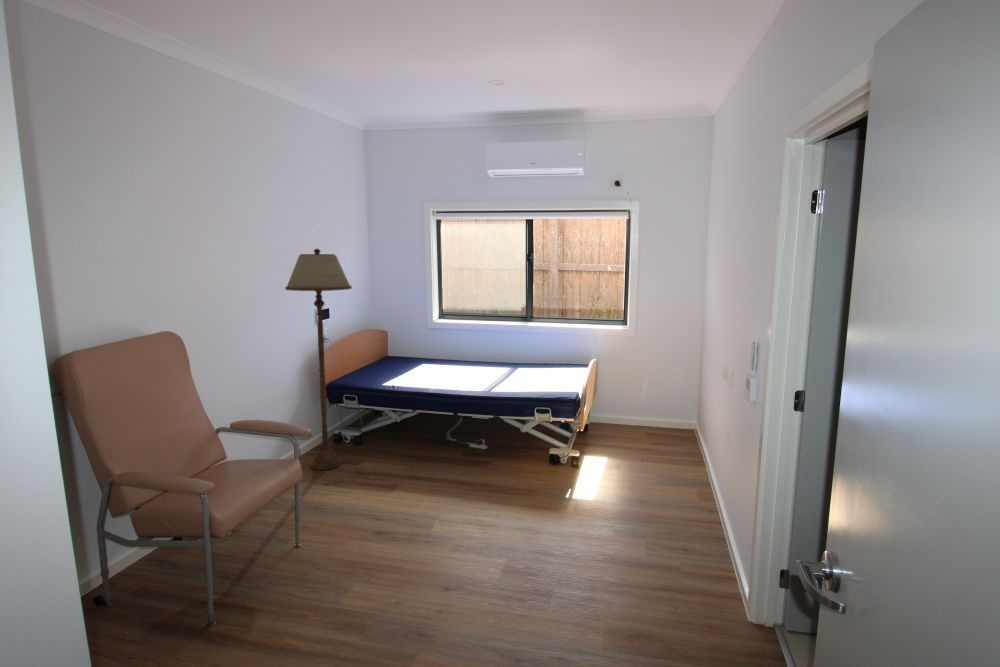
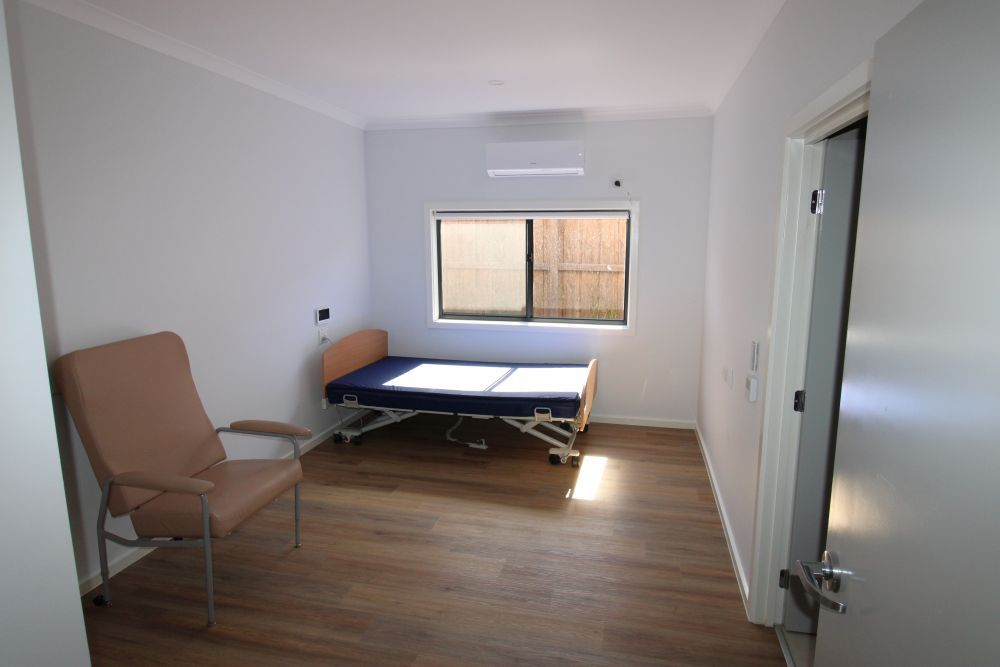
- floor lamp [284,248,353,471]
